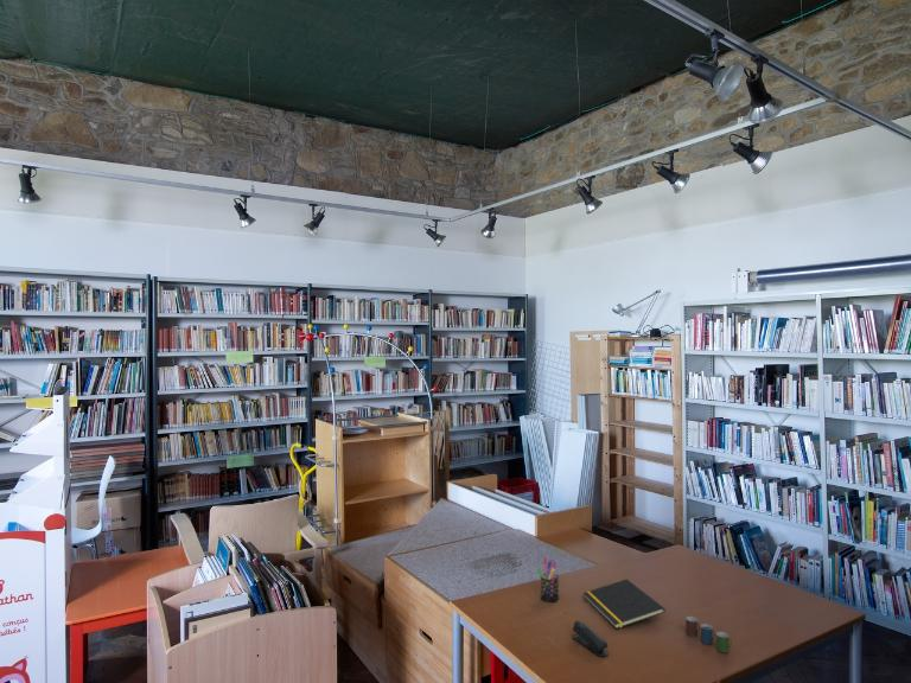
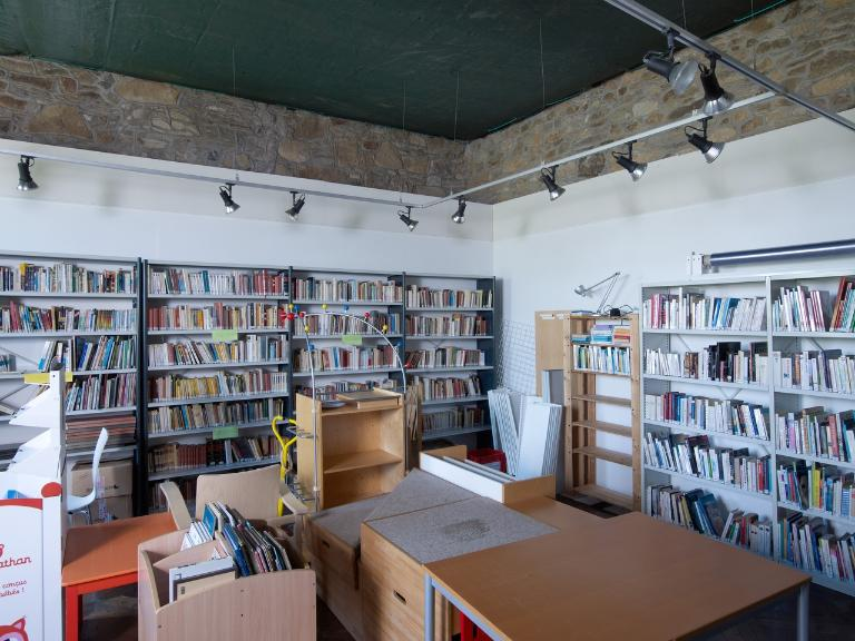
- cup [684,615,733,655]
- stapler [572,619,610,657]
- pen holder [535,556,560,602]
- notepad [582,577,667,630]
